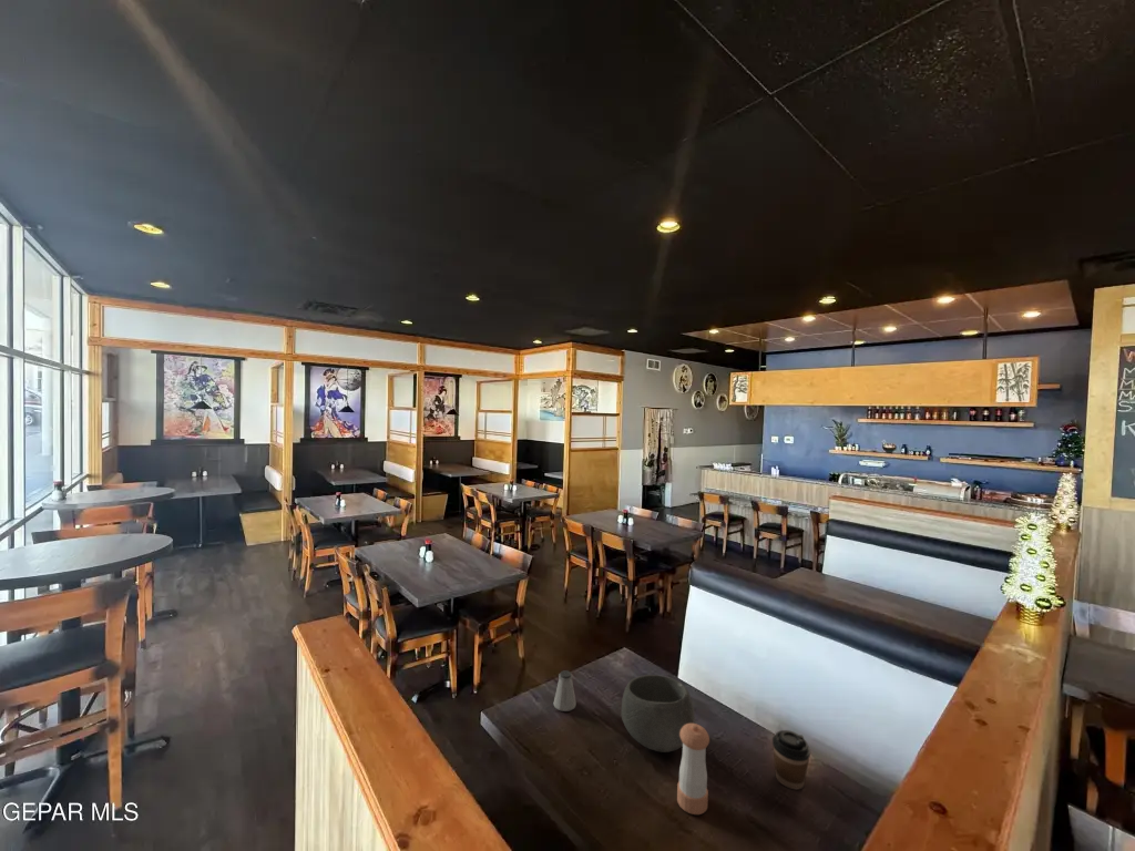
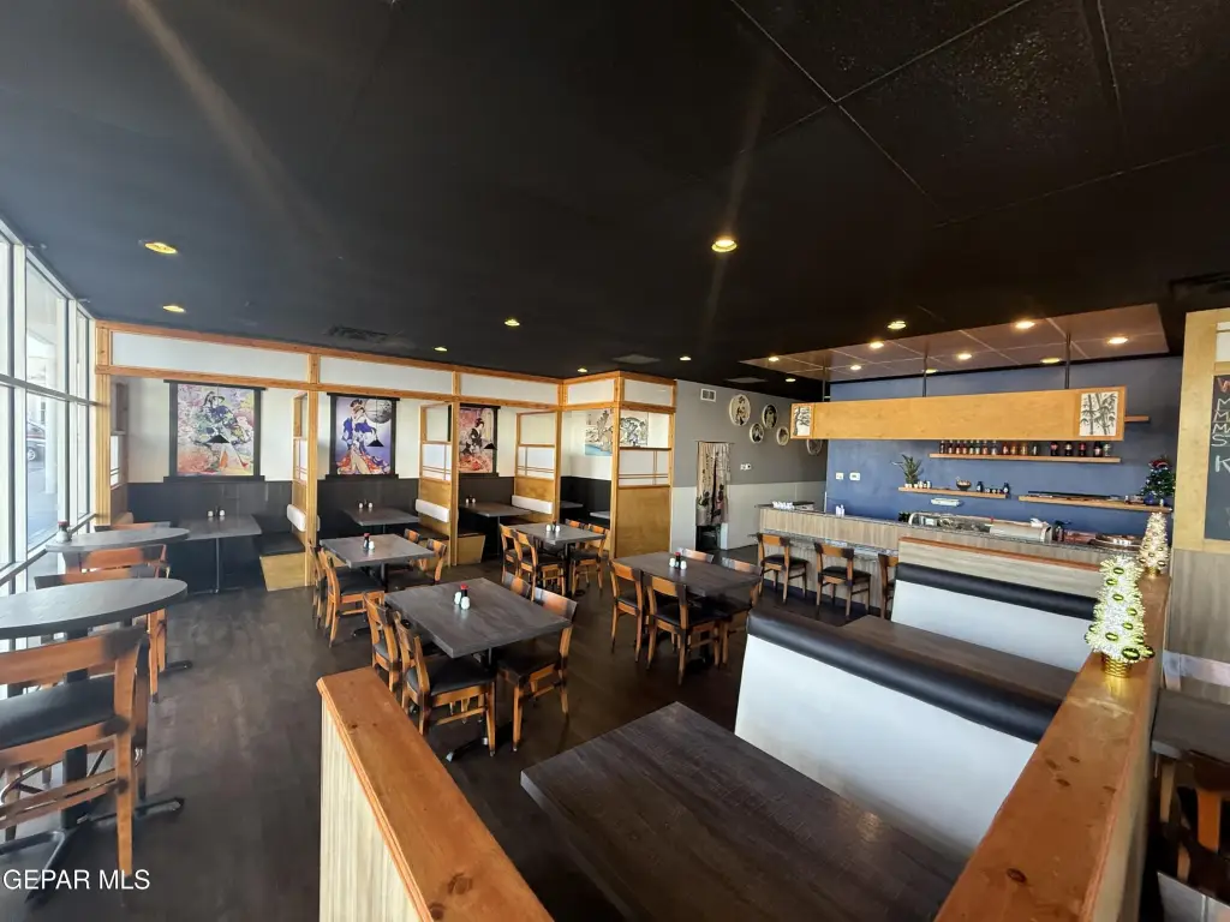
- coffee cup [771,729,811,790]
- pepper shaker [676,722,710,816]
- bowl [621,674,696,753]
- saltshaker [552,669,577,712]
